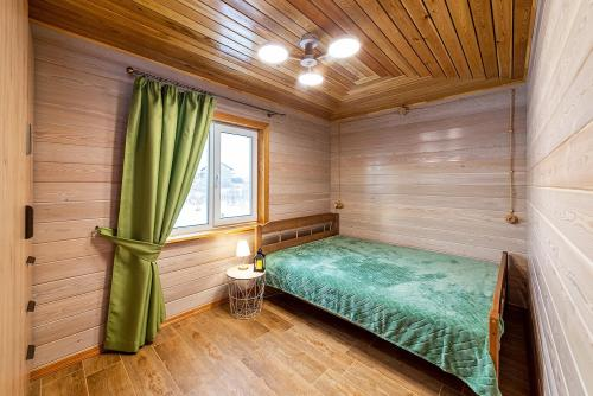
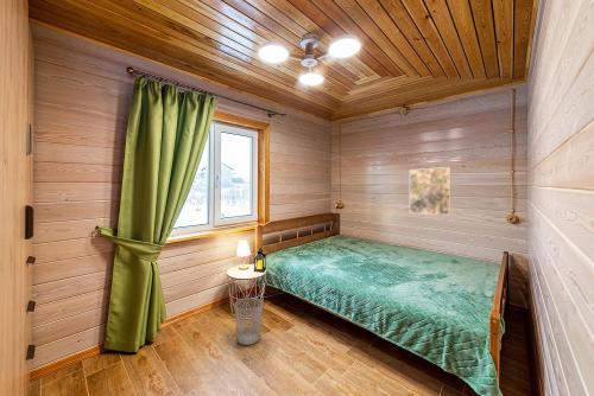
+ wastebasket [233,298,264,346]
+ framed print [409,166,451,216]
